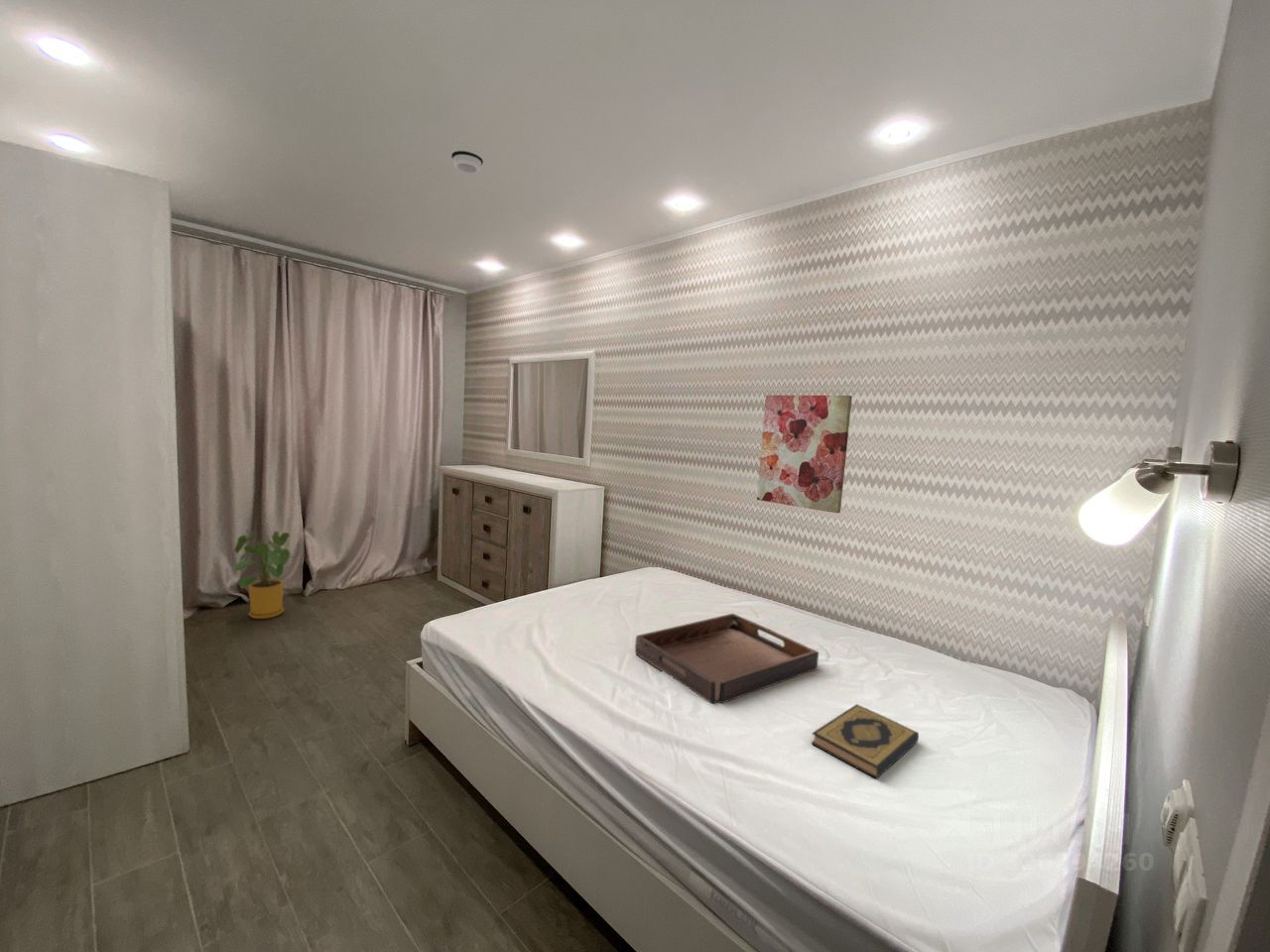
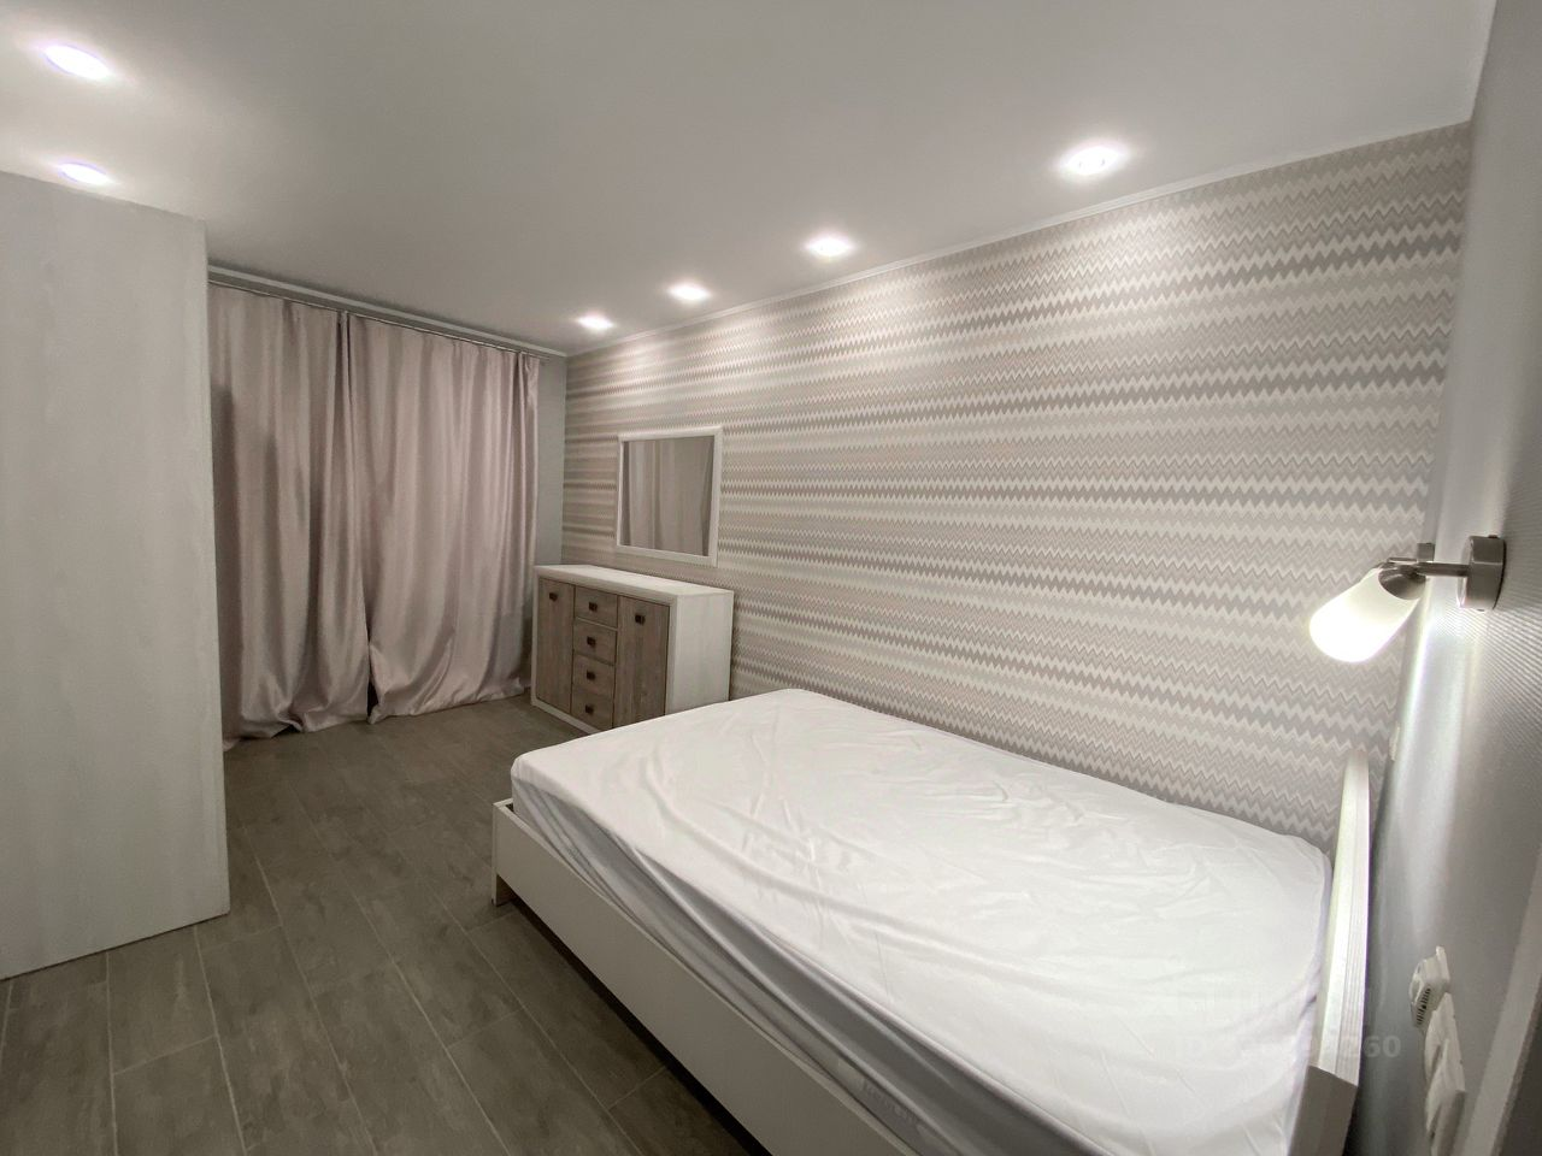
- hardback book [811,703,920,779]
- serving tray [634,613,820,704]
- wall art [756,394,853,514]
- house plant [231,531,299,620]
- smoke detector [450,142,484,175]
